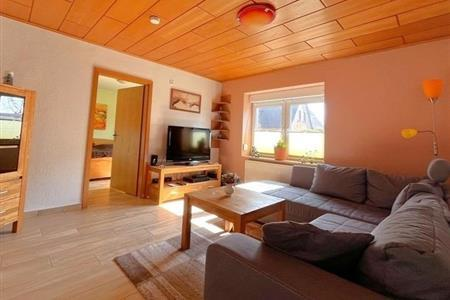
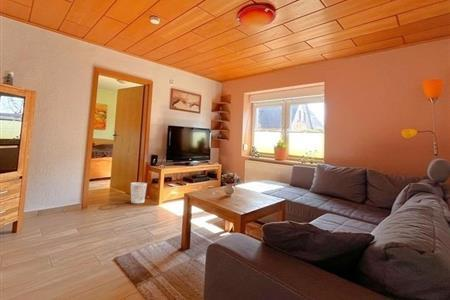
+ wastebasket [130,182,148,204]
